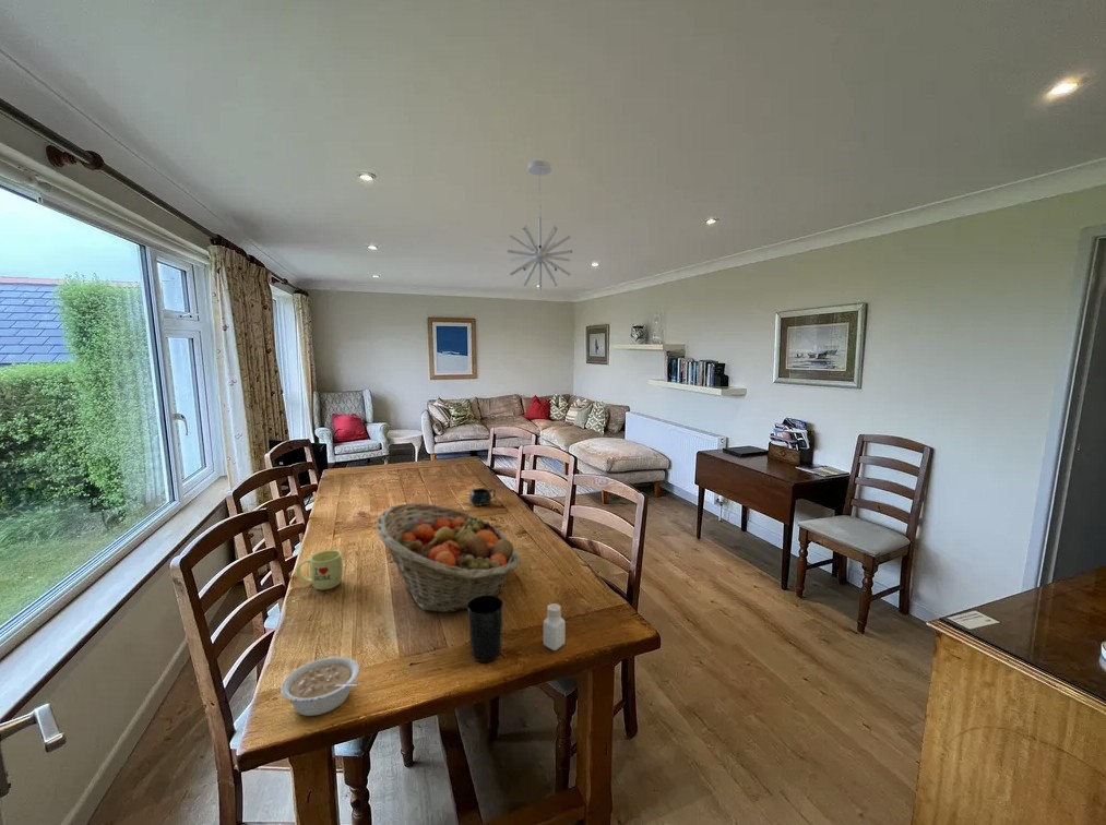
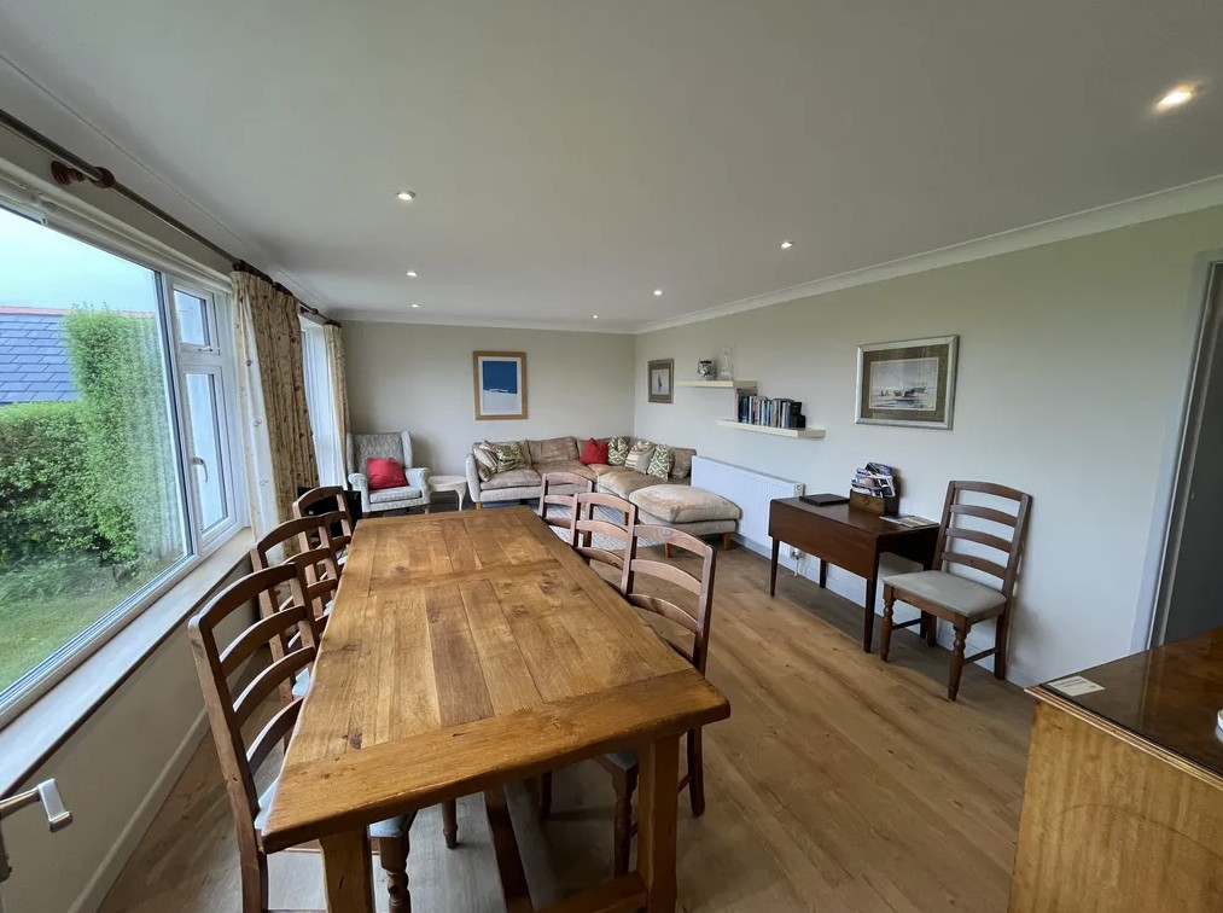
- pendant light [507,159,573,291]
- pepper shaker [543,602,566,651]
- mug [296,549,344,590]
- legume [280,656,362,717]
- fruit basket [376,502,521,613]
- mug [468,487,497,506]
- cup [466,595,504,663]
